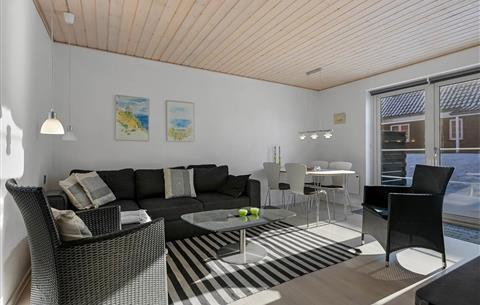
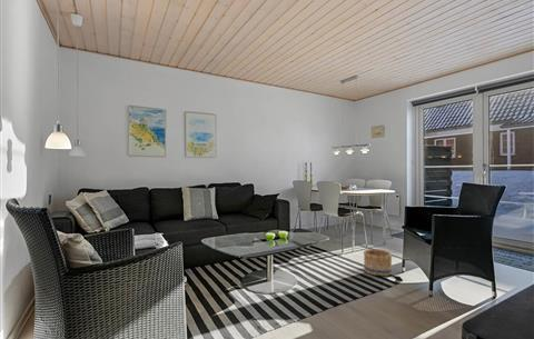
+ basket [363,248,393,277]
